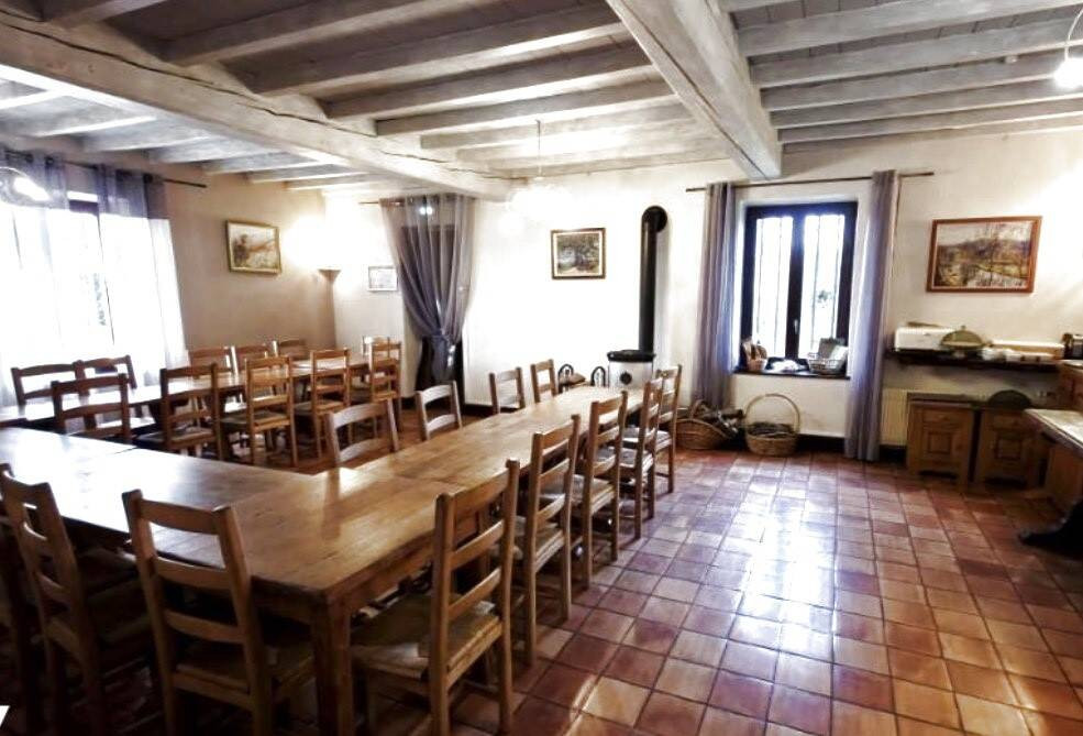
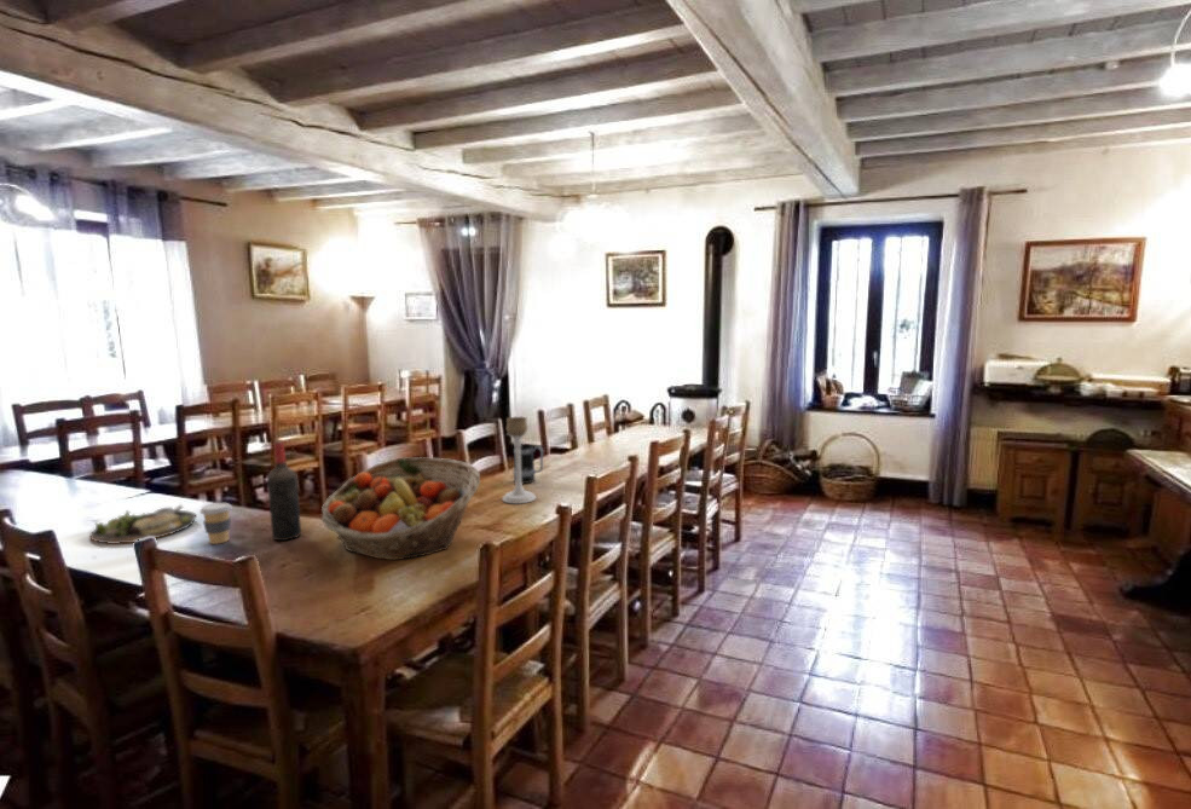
+ coffee cup [198,502,233,545]
+ fruit basket [320,456,481,561]
+ wine bottle [266,439,302,542]
+ mug [513,443,544,485]
+ dinner plate [88,503,198,545]
+ candle holder [501,416,537,504]
